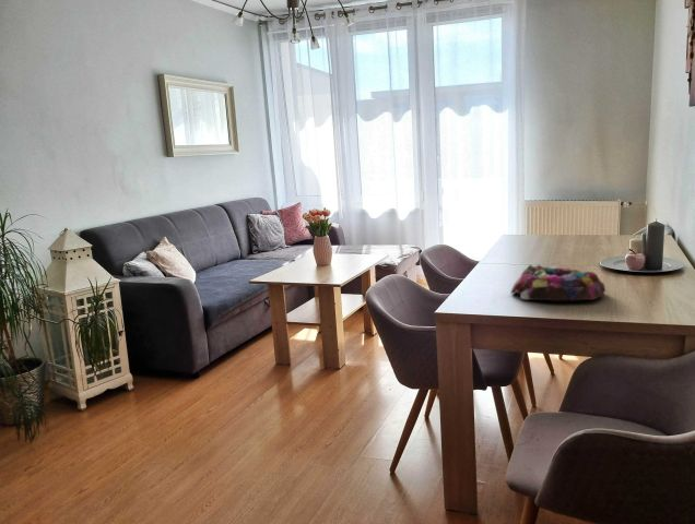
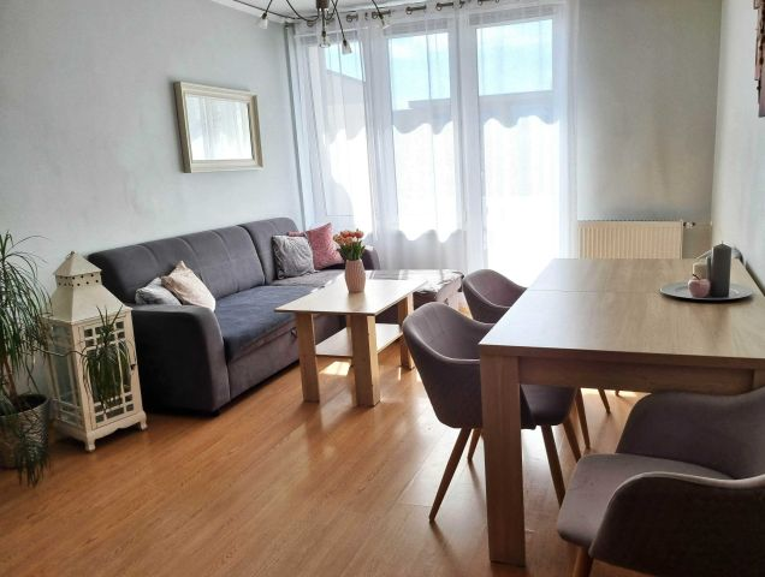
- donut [510,264,606,301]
